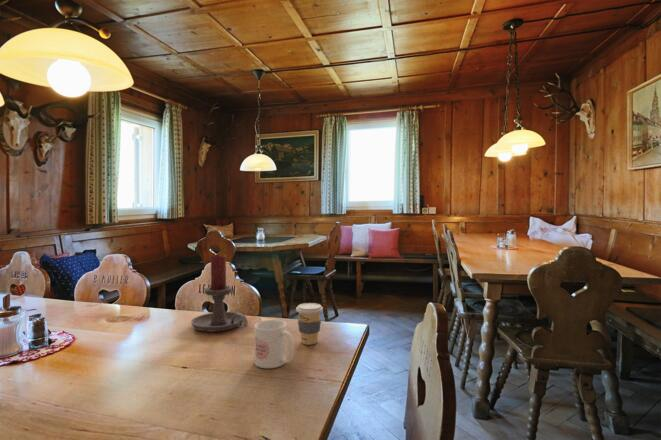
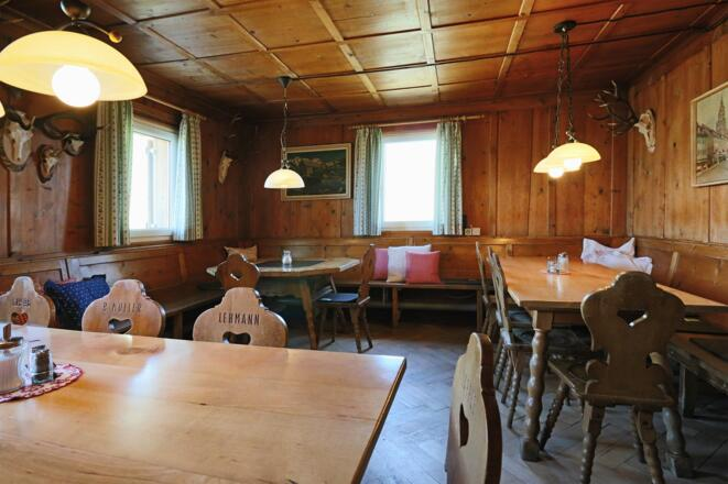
- coffee cup [295,302,324,346]
- candle holder [190,253,249,333]
- mug [254,319,295,369]
